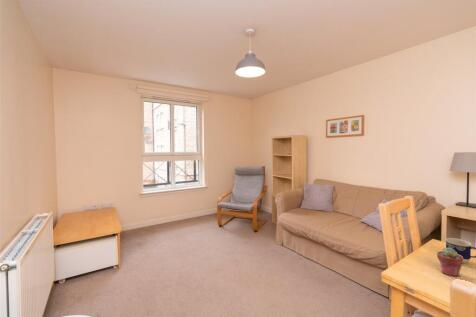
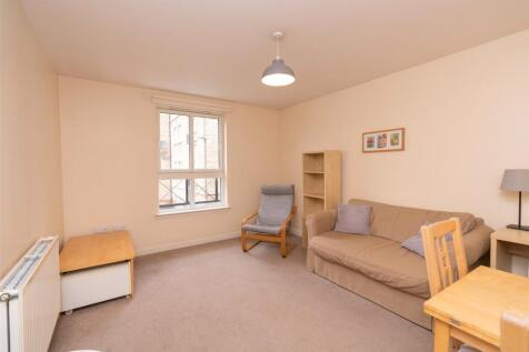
- cup [444,237,476,264]
- potted succulent [436,247,464,277]
